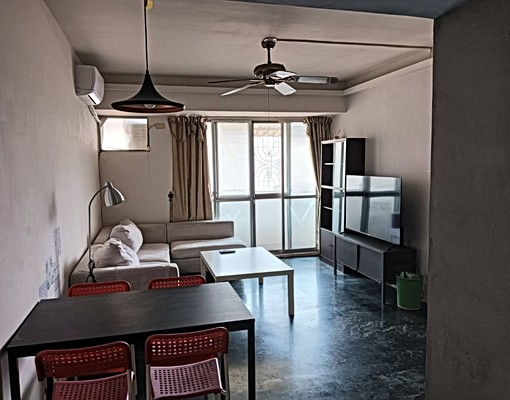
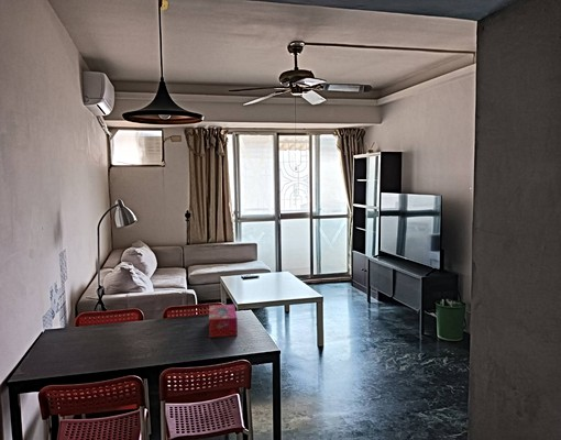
+ tissue box [208,304,239,339]
